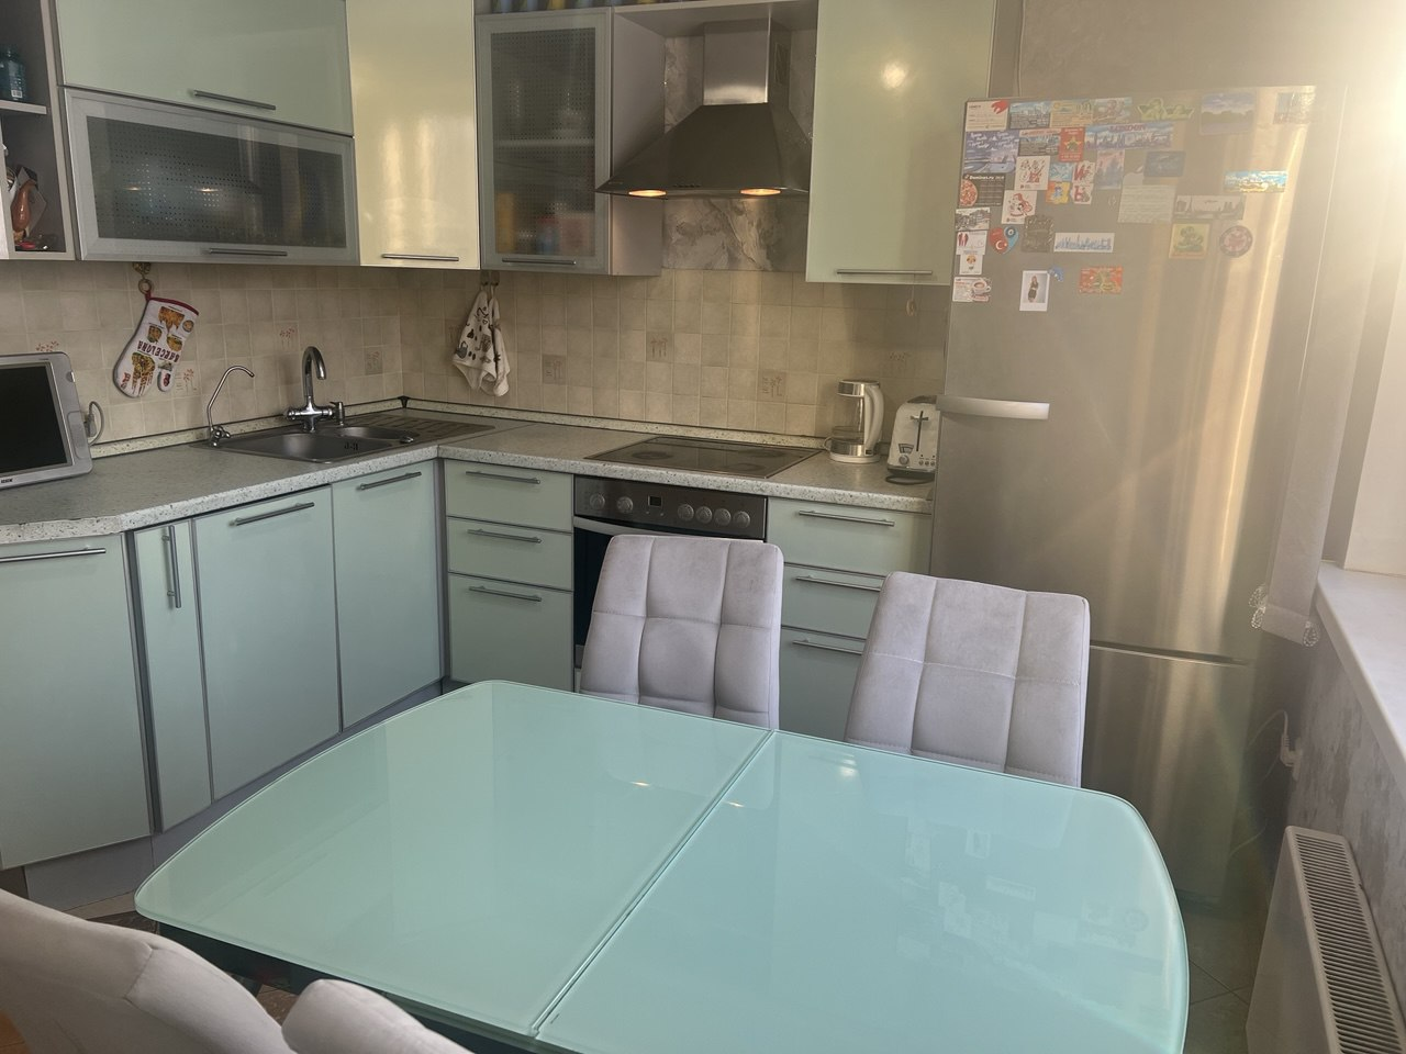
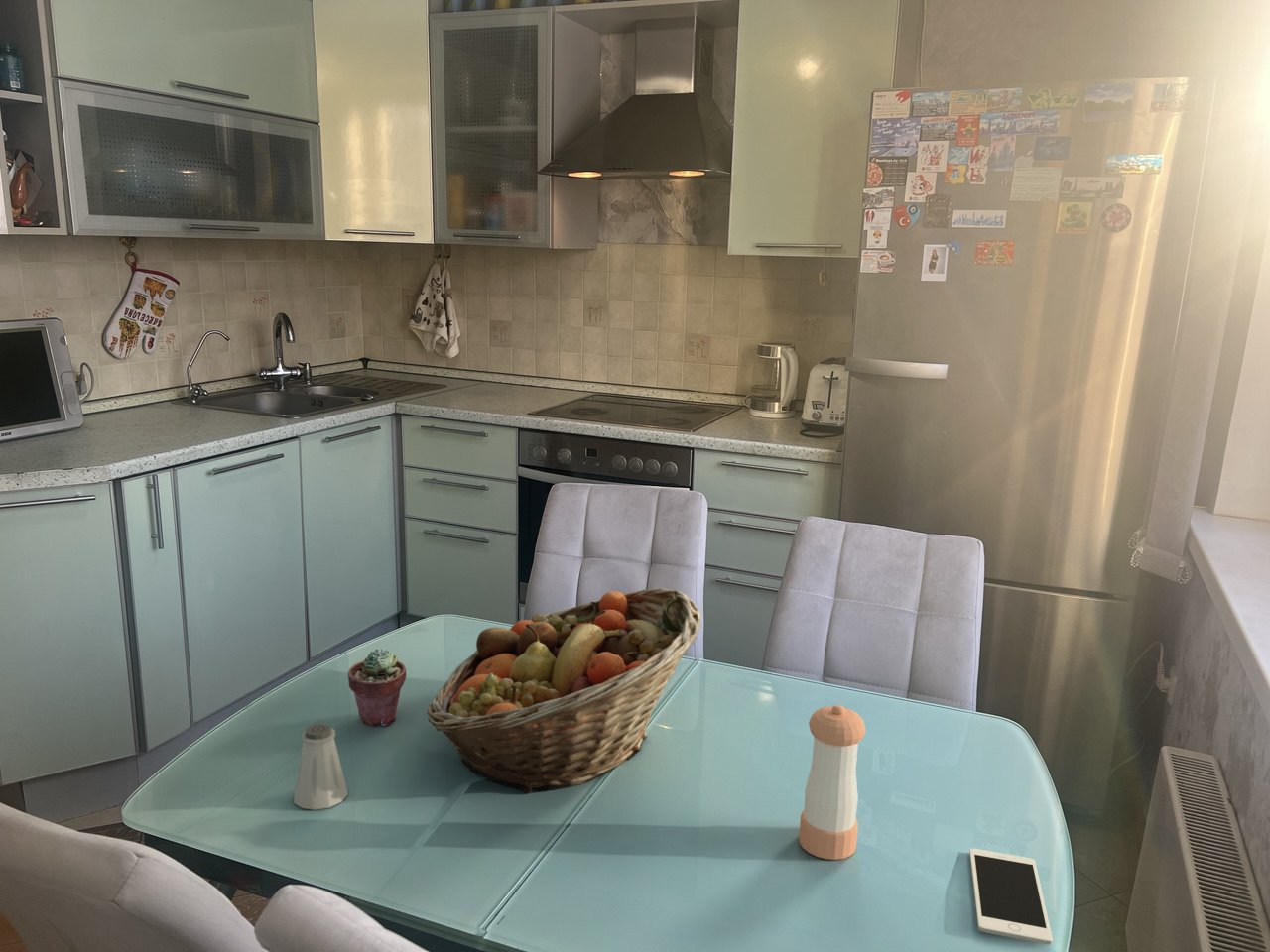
+ pepper shaker [798,704,867,861]
+ fruit basket [427,587,701,794]
+ saltshaker [293,722,349,811]
+ potted succulent [347,649,407,727]
+ cell phone [968,848,1054,946]
